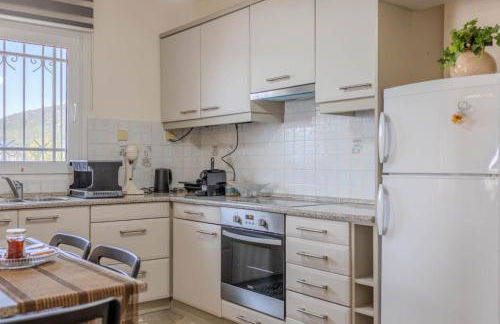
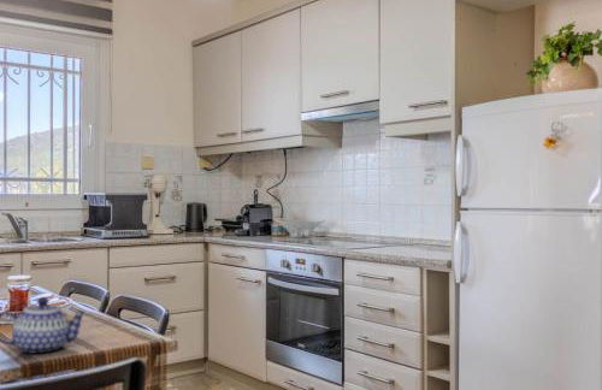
+ teapot [0,296,87,355]
